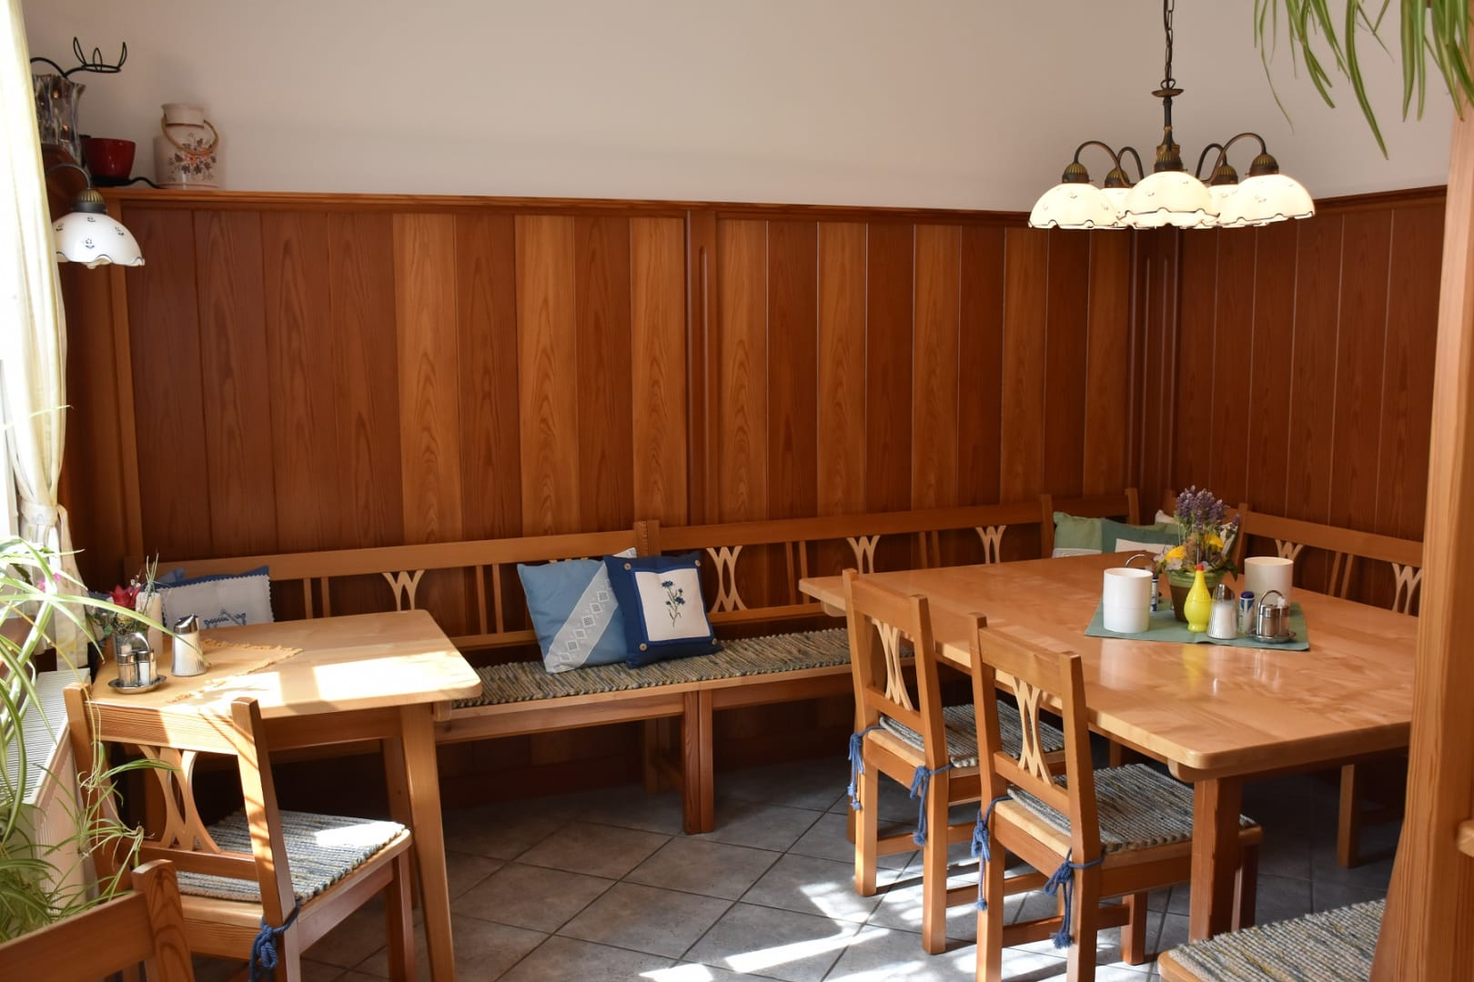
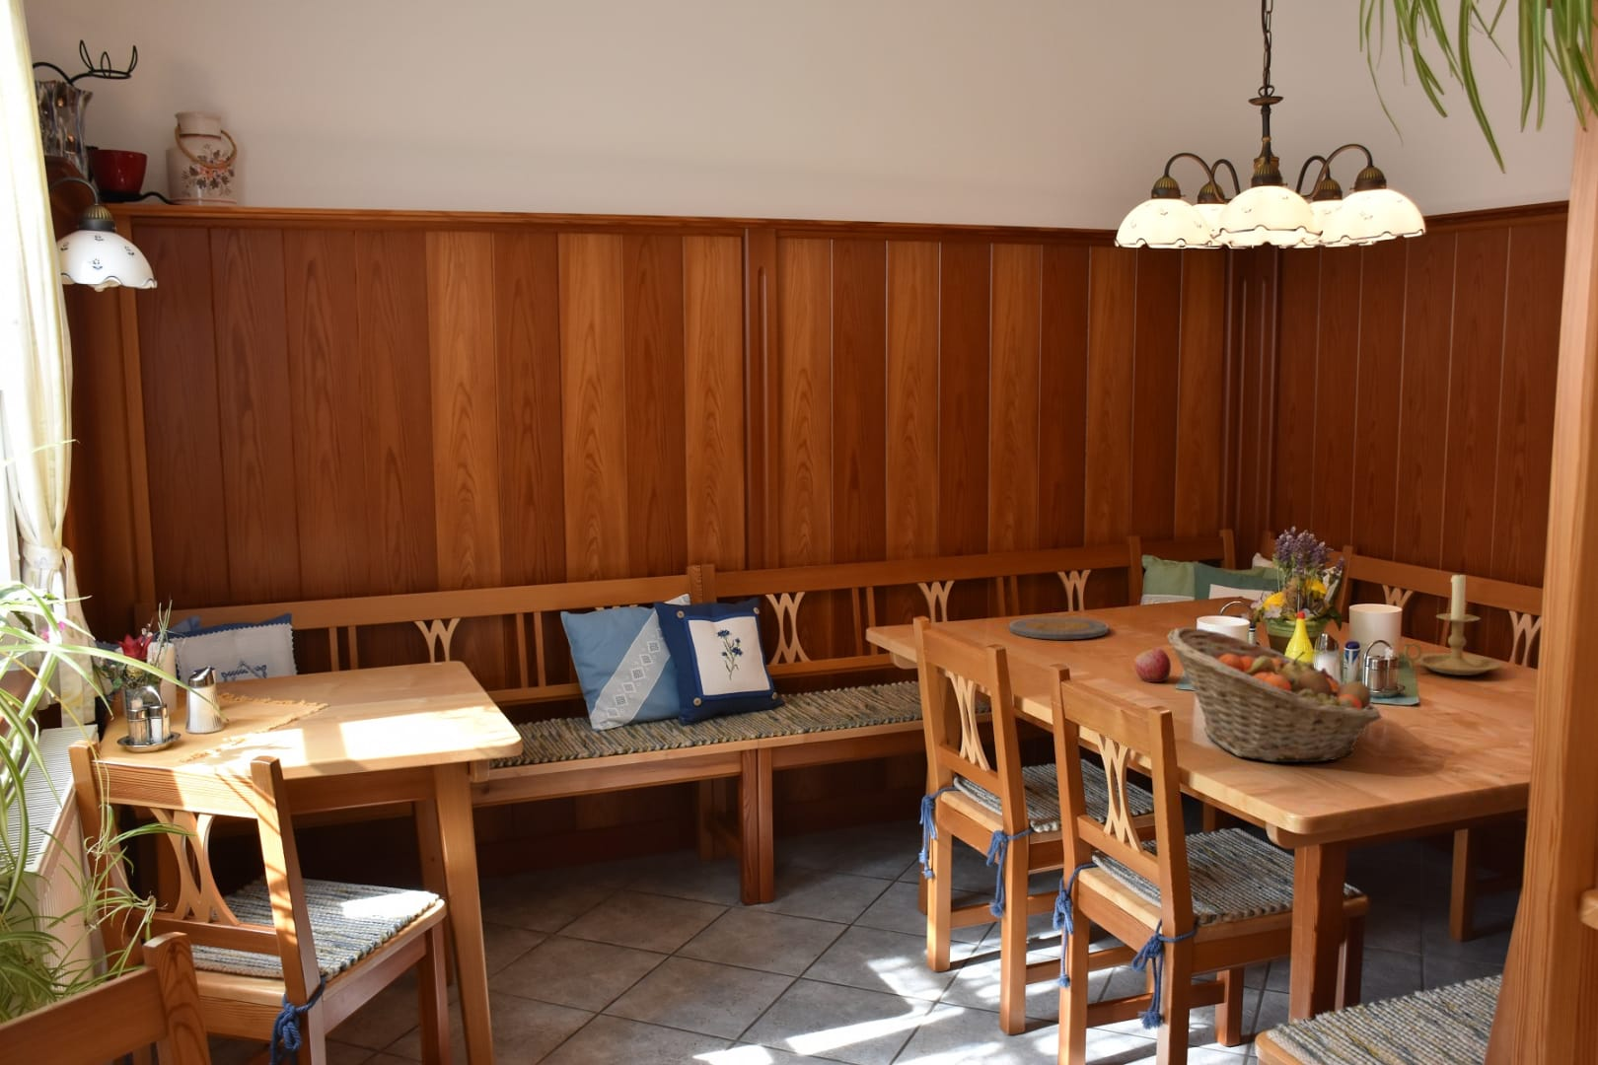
+ candle holder [1402,571,1503,676]
+ plate [1008,616,1109,639]
+ fruit basket [1165,626,1382,763]
+ apple [1133,647,1172,683]
